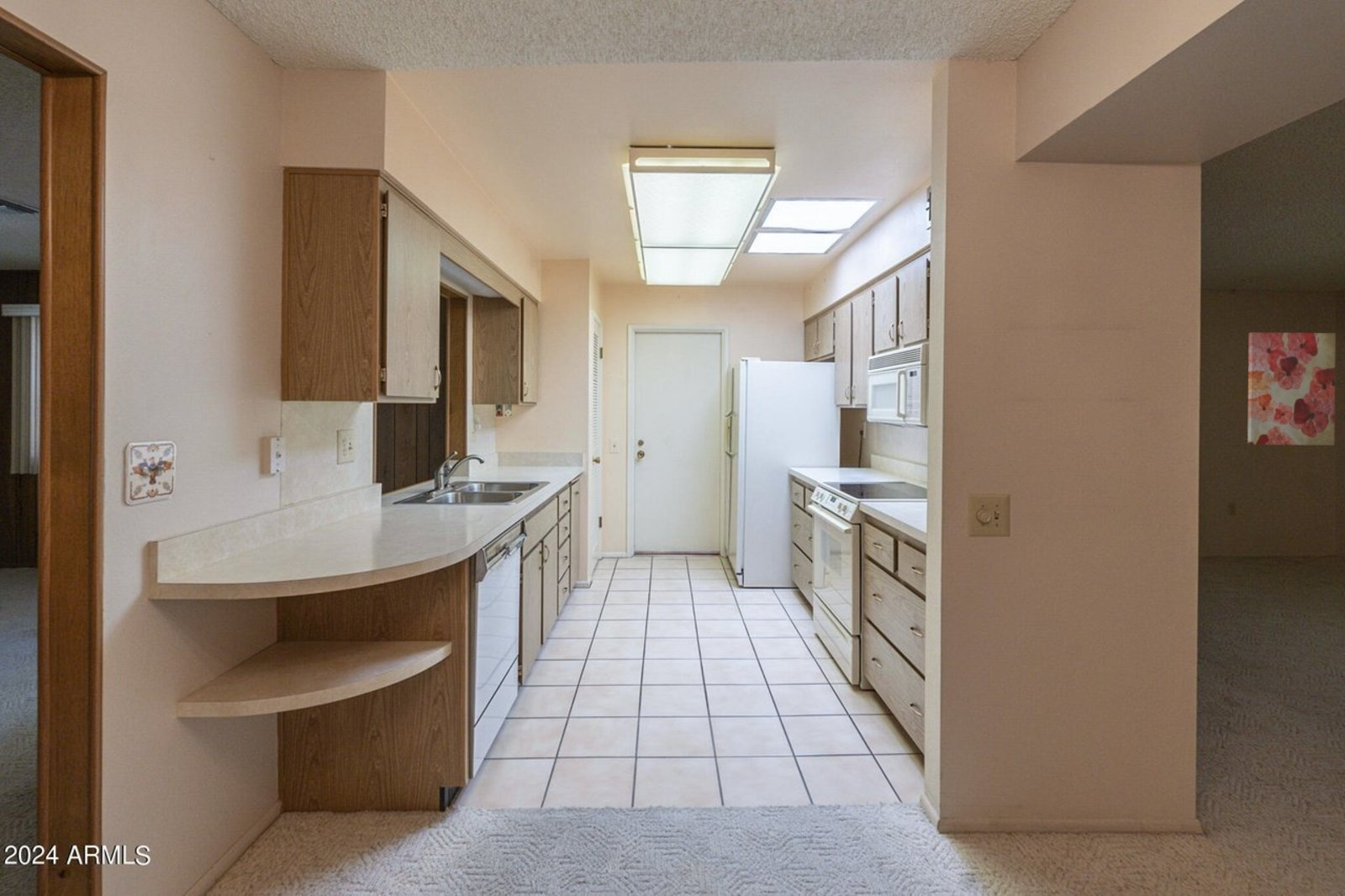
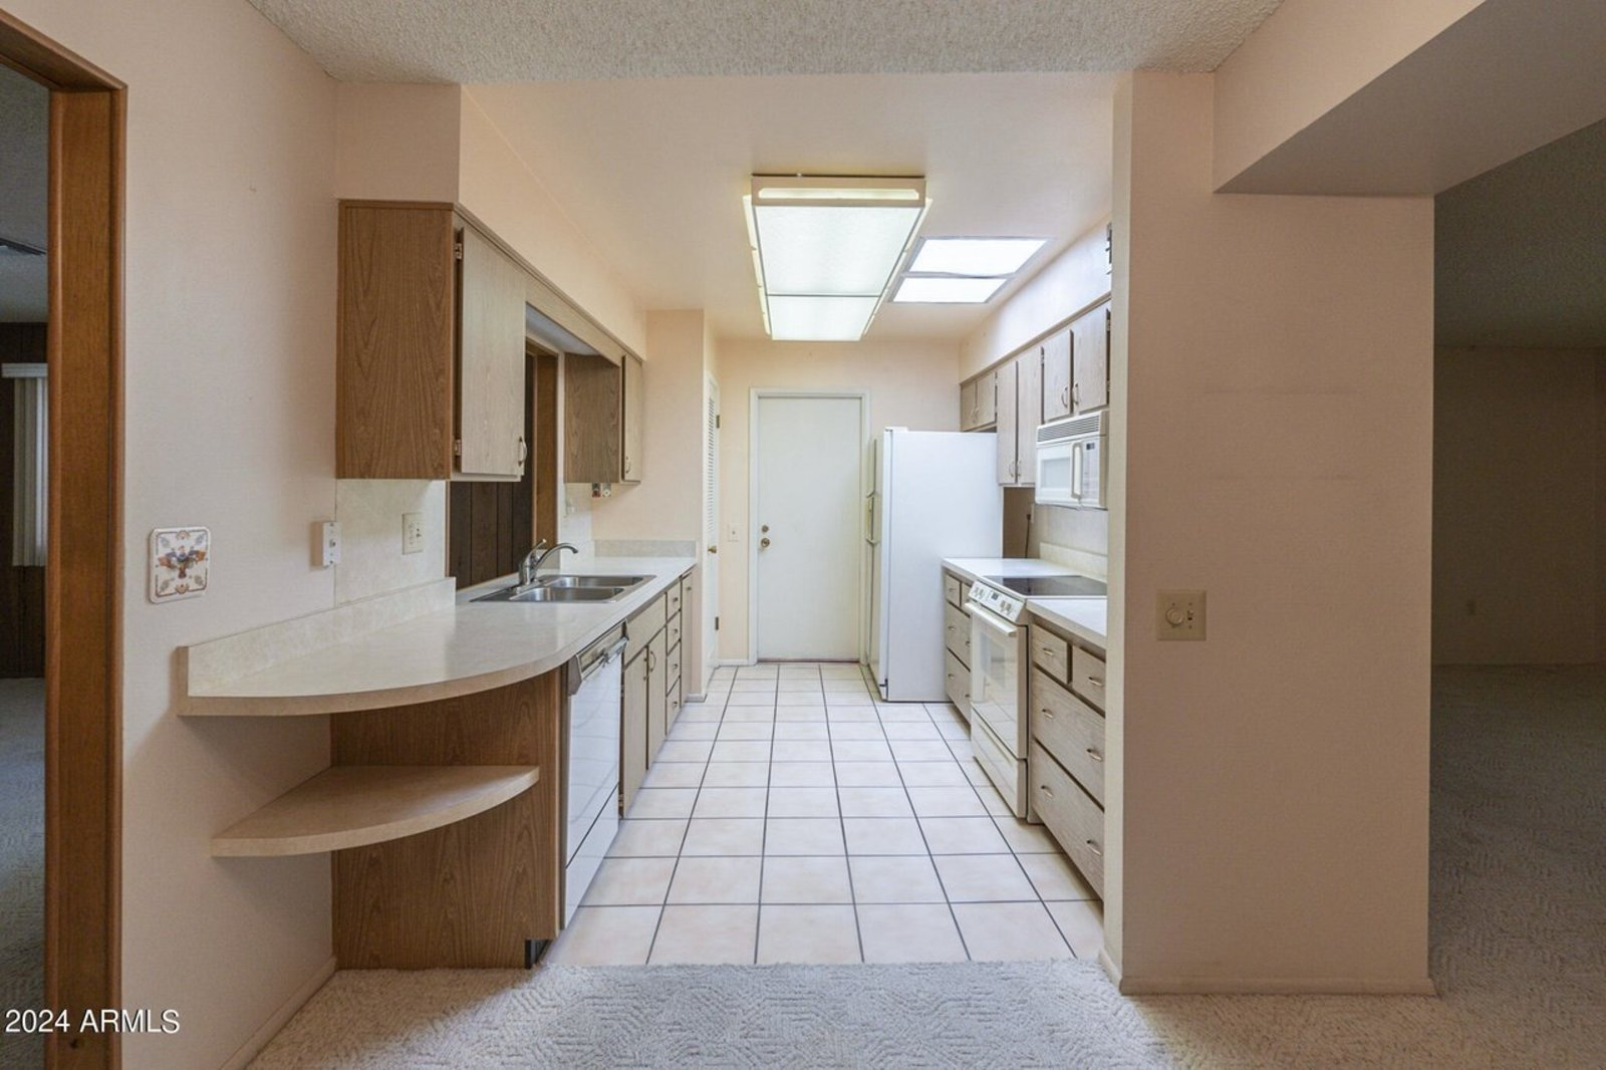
- wall art [1247,332,1337,446]
